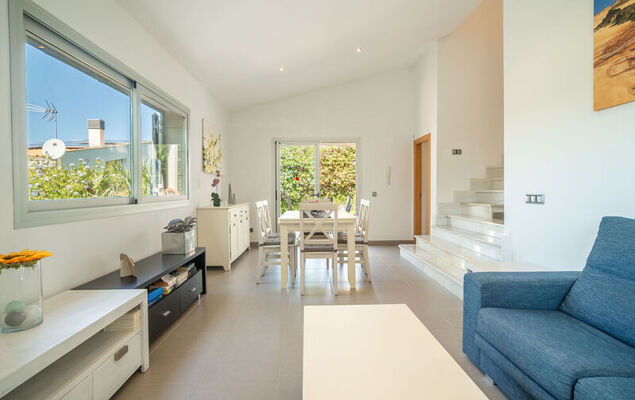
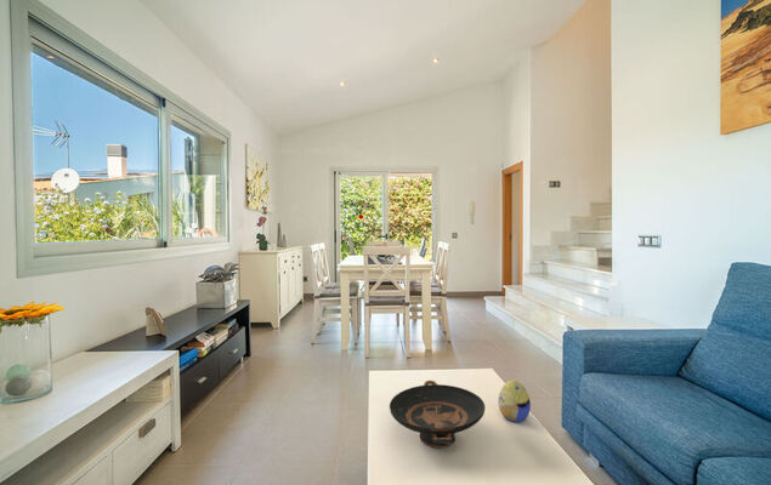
+ decorative egg [498,380,532,423]
+ decorative bowl [389,380,487,449]
